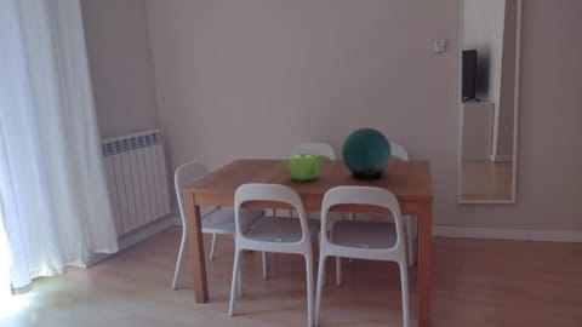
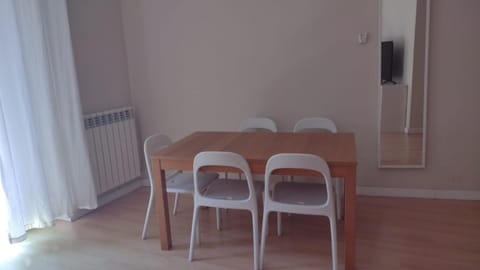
- teapot [281,151,325,183]
- decorative orb [341,127,393,182]
